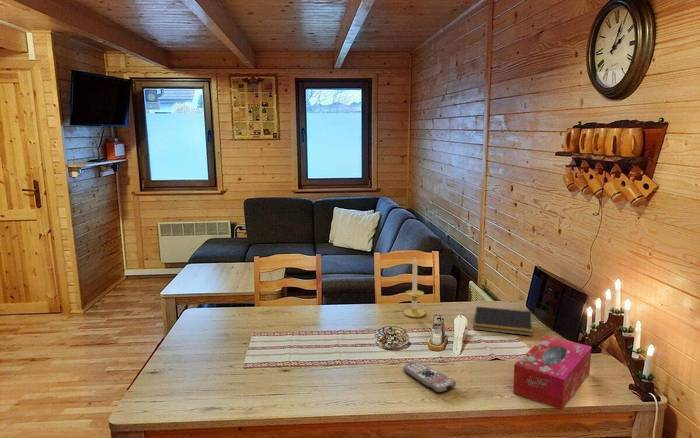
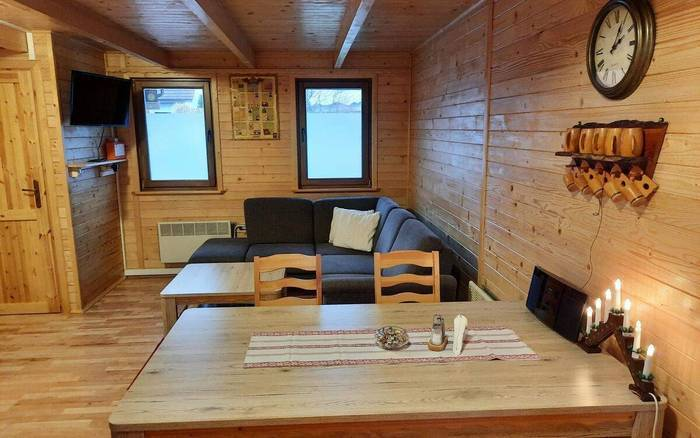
- remote control [402,361,457,394]
- candle [403,257,426,318]
- tissue box [512,334,592,411]
- notepad [473,305,533,337]
